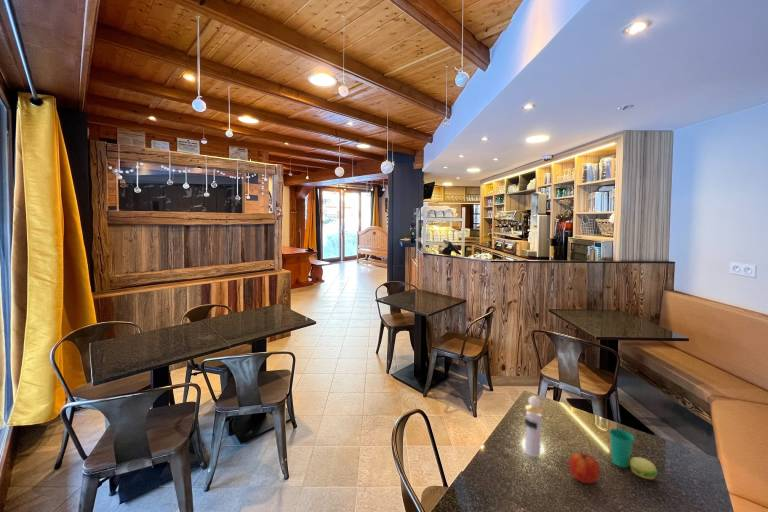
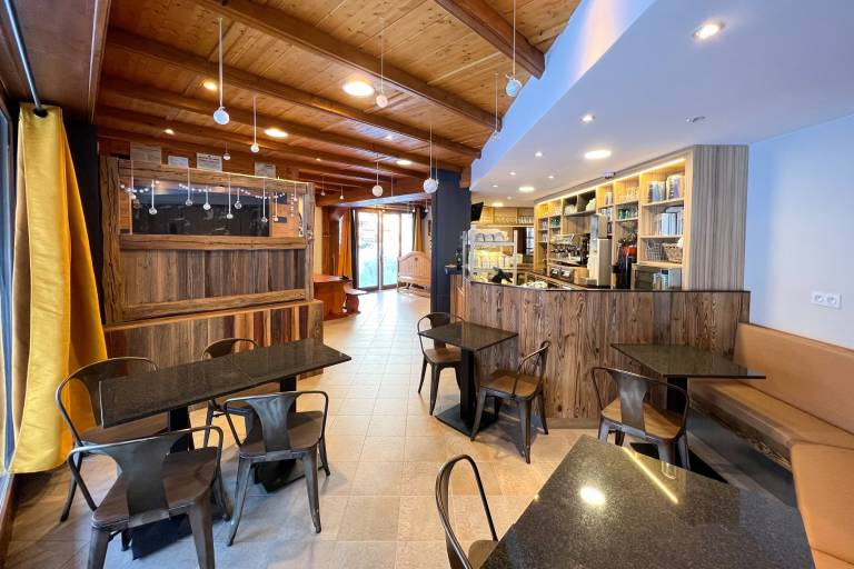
- fruit [568,452,601,484]
- perfume bottle [523,395,545,458]
- cup [608,428,658,480]
